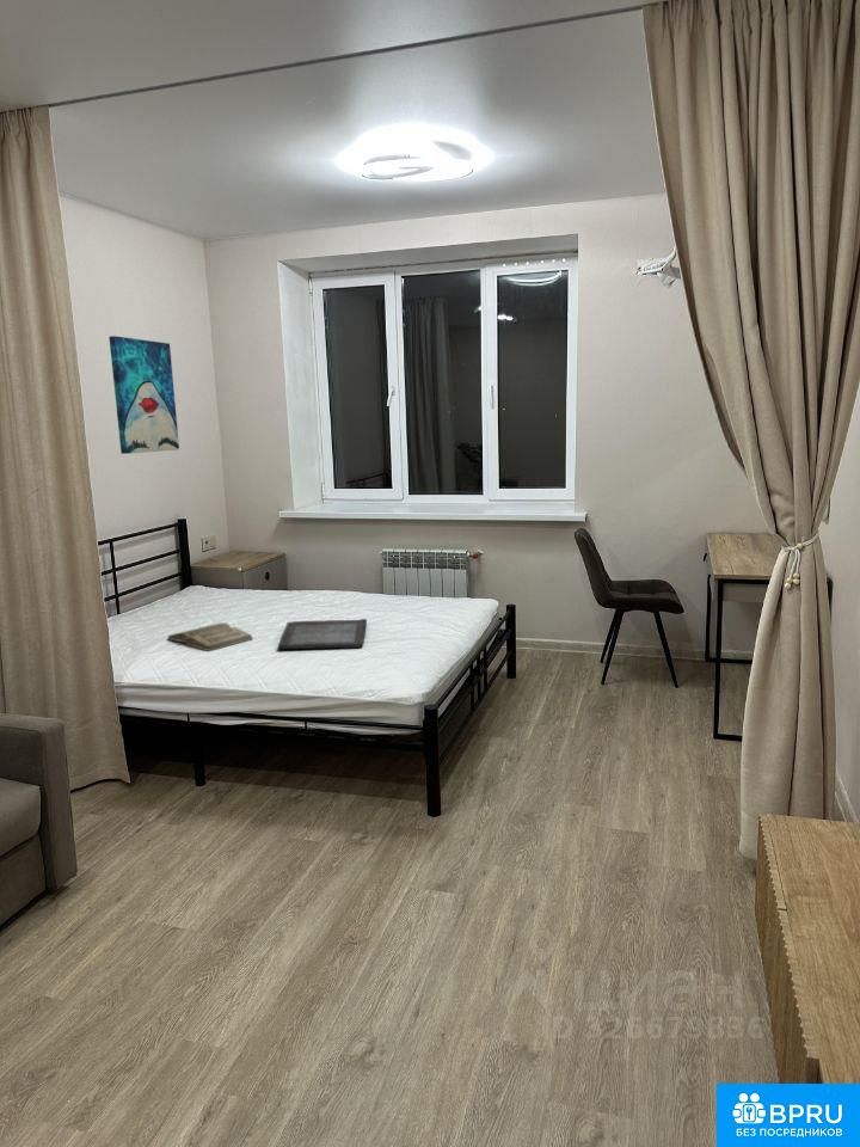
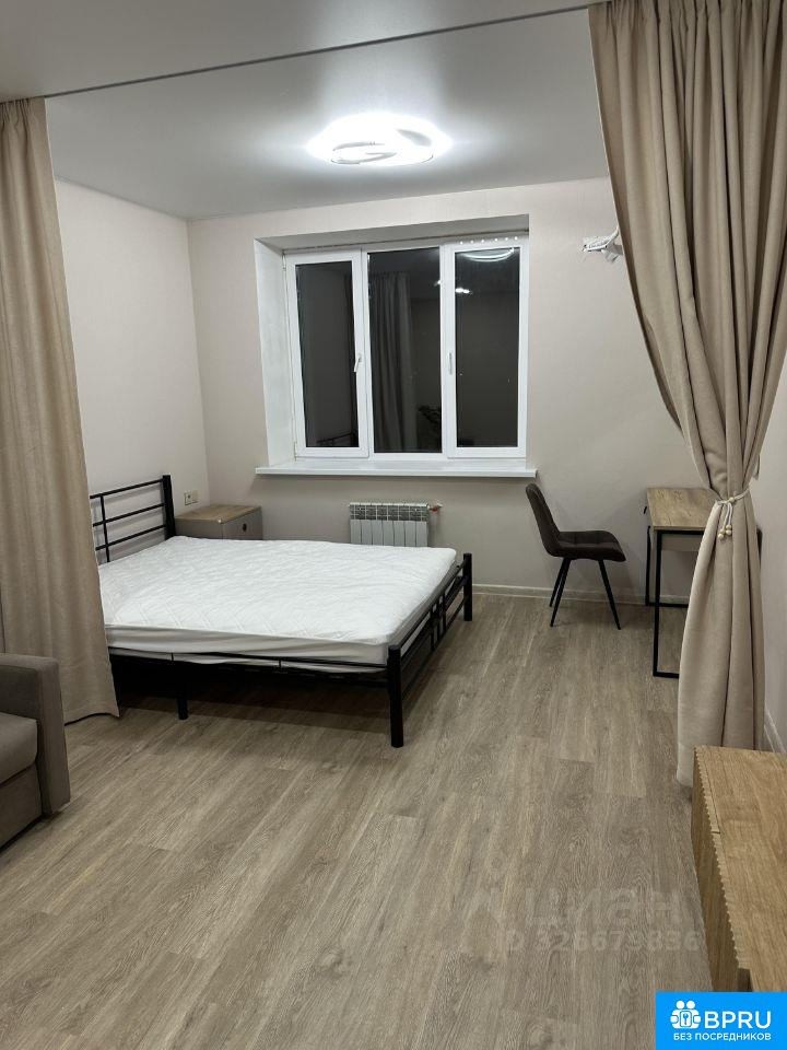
- wall art [108,335,180,455]
- serving tray [277,618,368,650]
- book [166,621,254,652]
